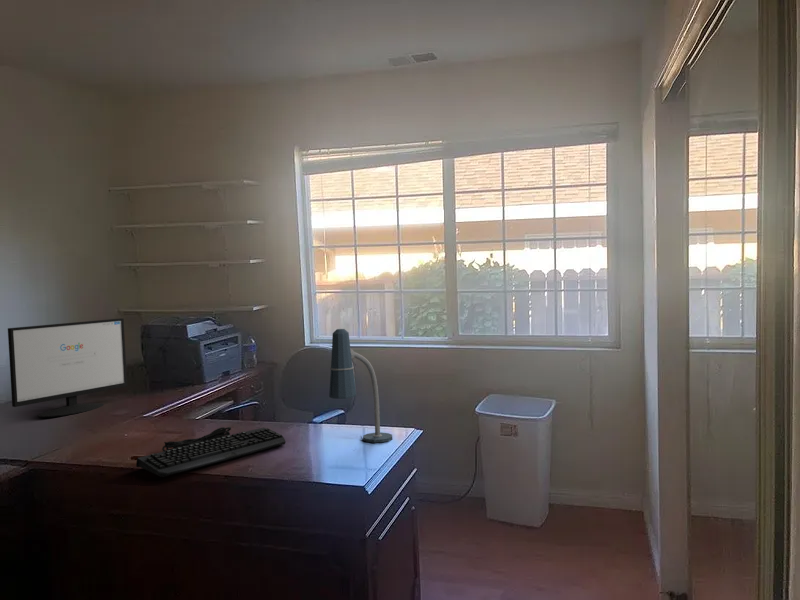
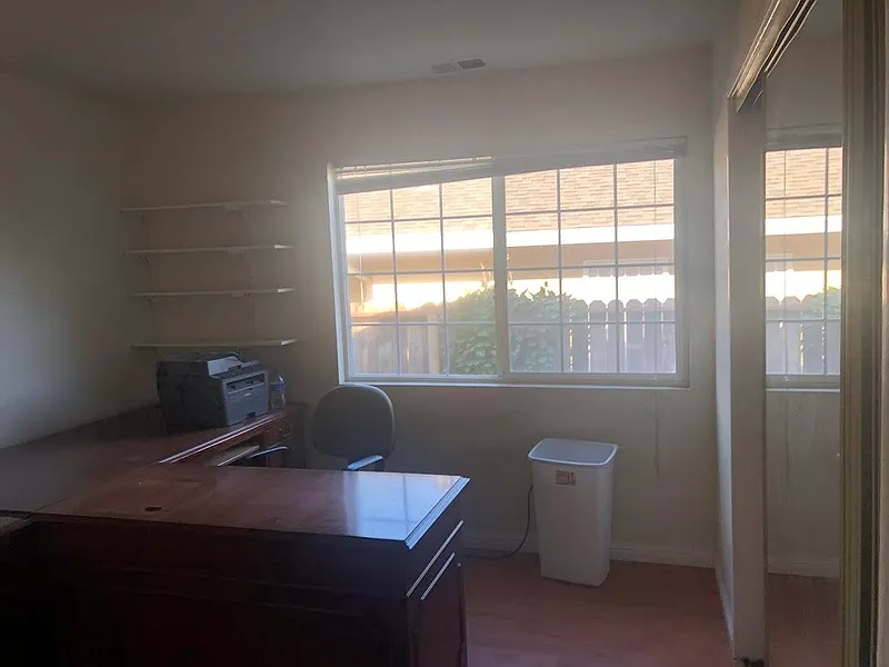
- computer monitor [7,317,128,418]
- desk lamp [328,328,393,443]
- keyboard [135,426,287,478]
